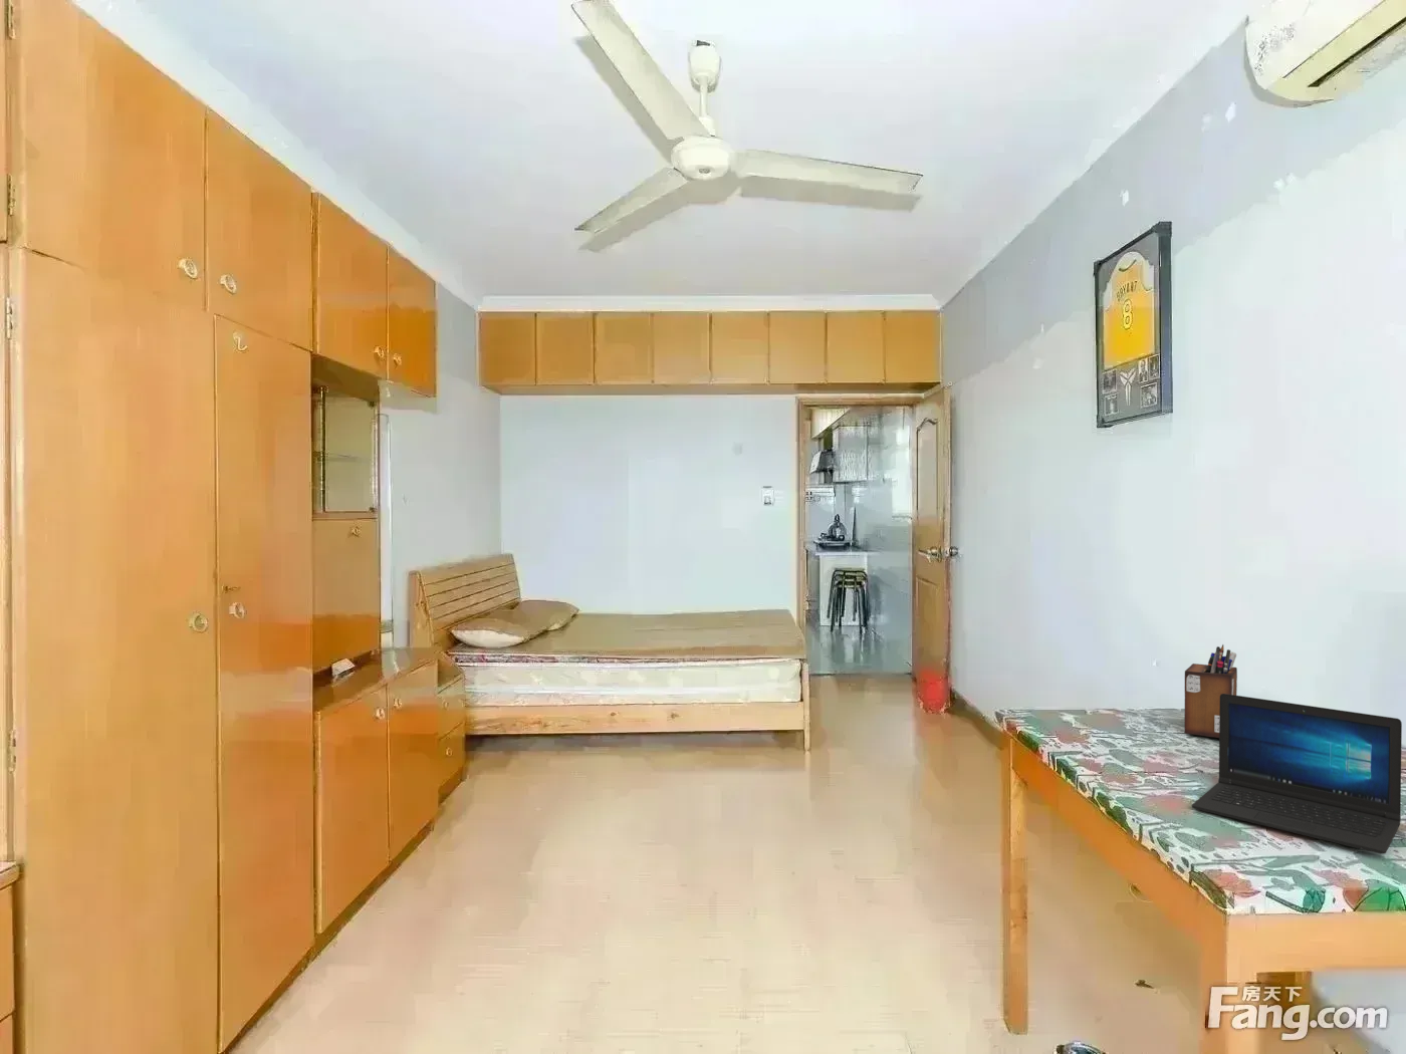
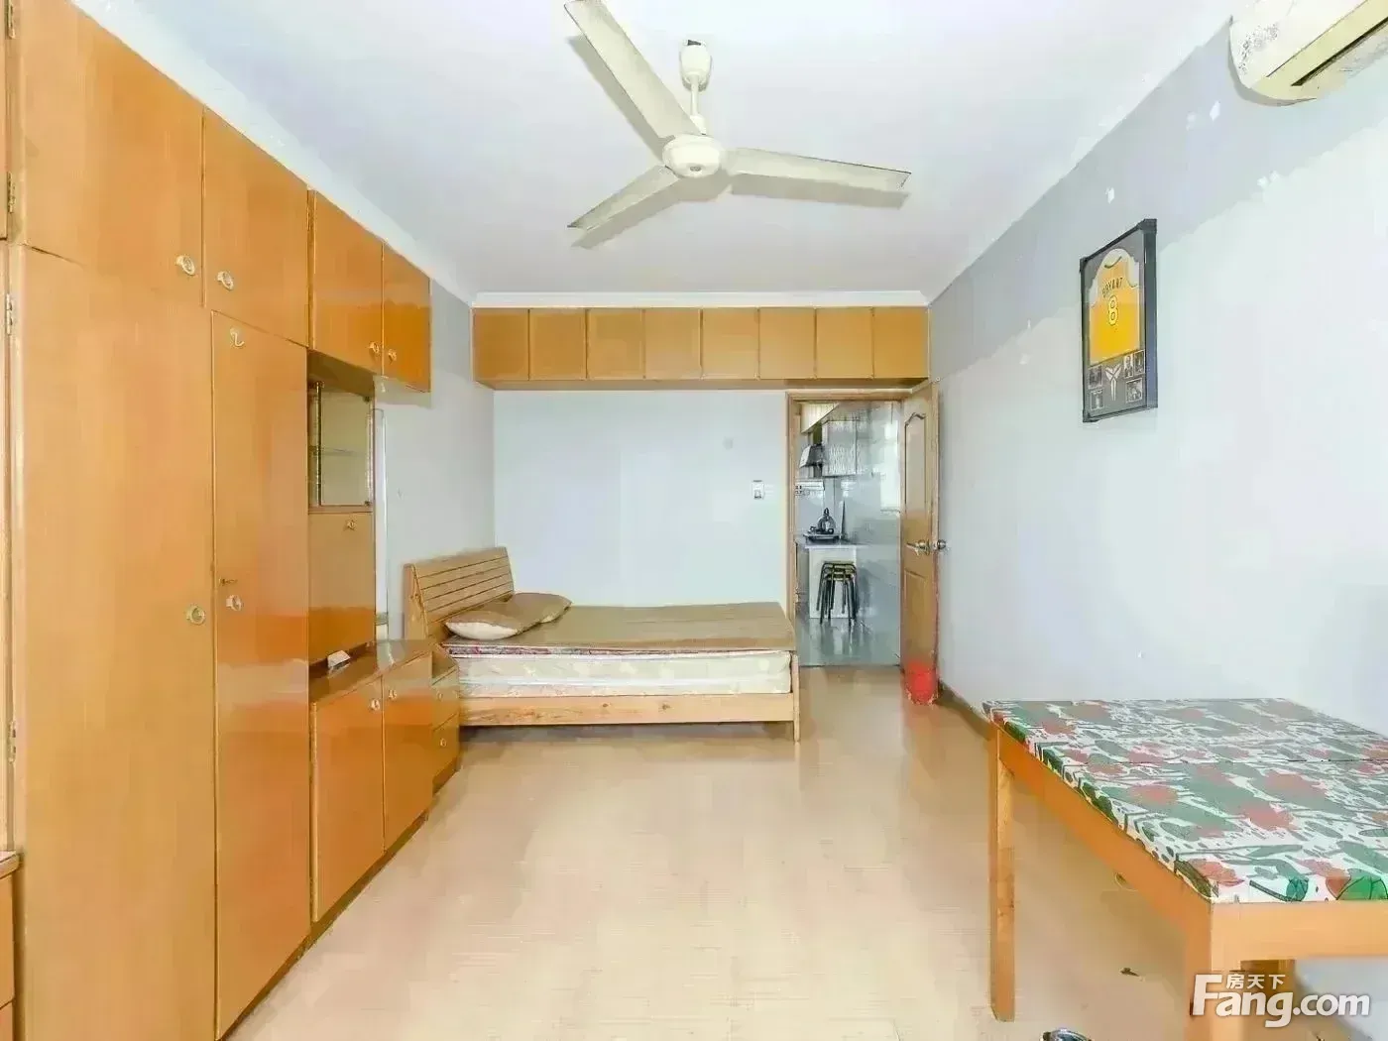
- desk organizer [1183,643,1239,738]
- laptop [1191,694,1403,855]
